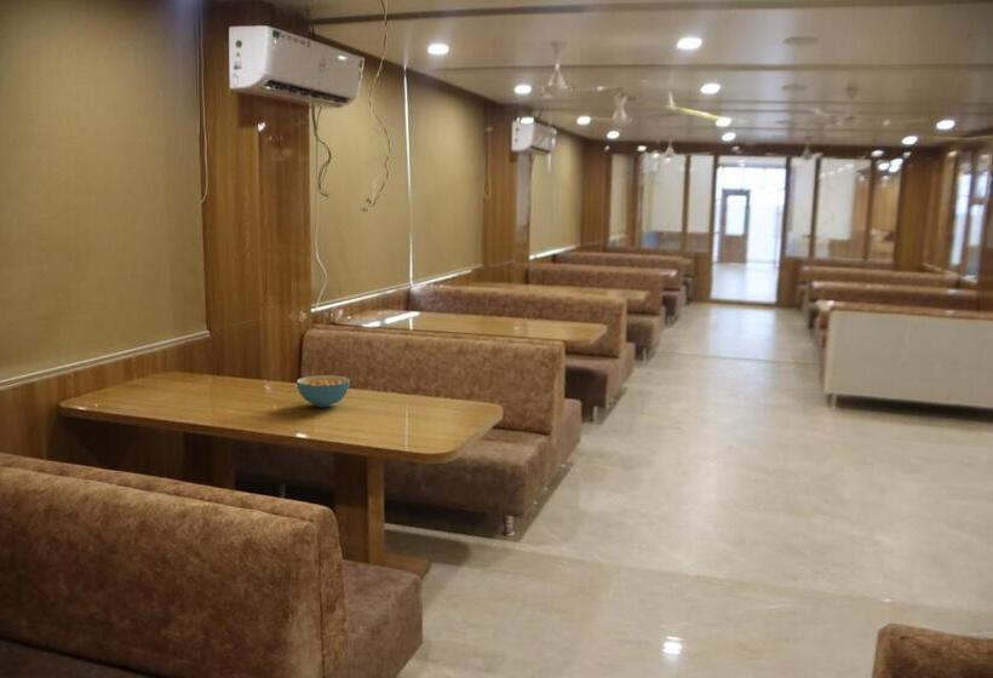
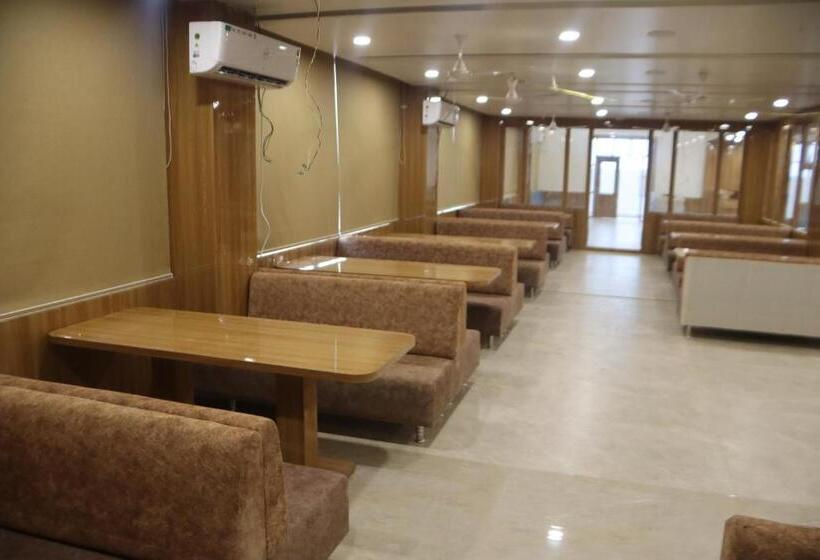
- cereal bowl [295,374,351,408]
